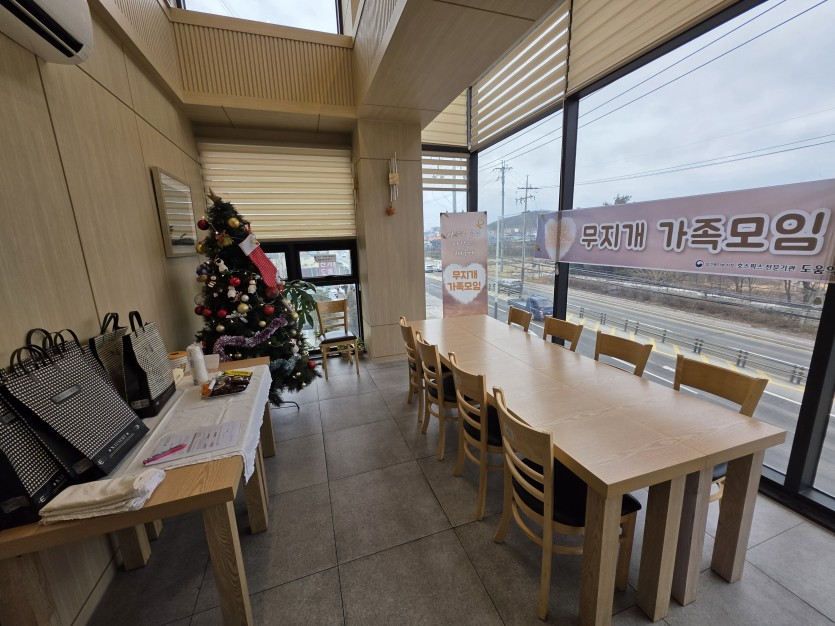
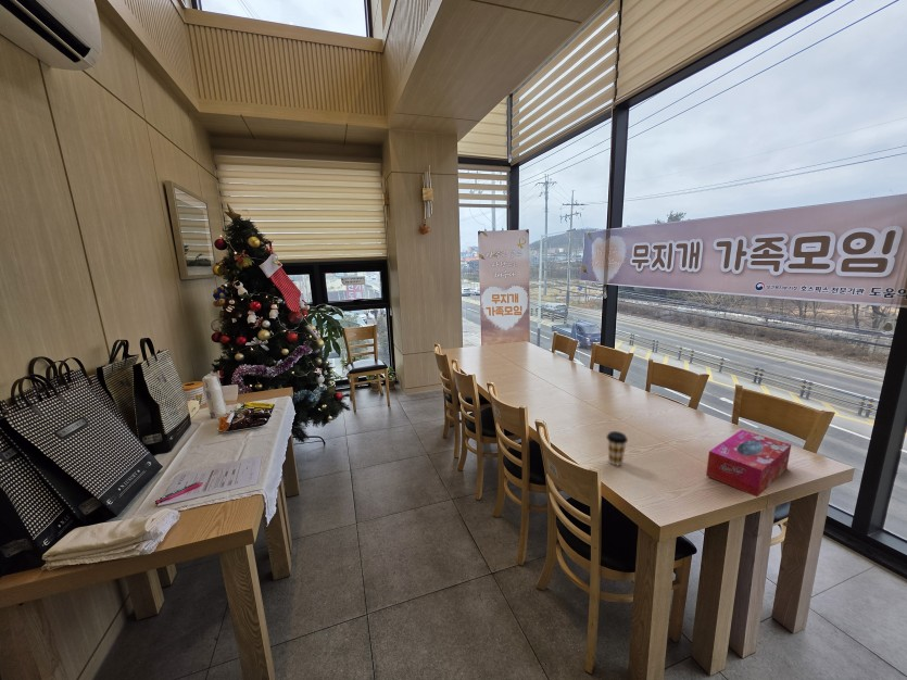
+ coffee cup [605,430,629,466]
+ tissue box [705,429,792,498]
